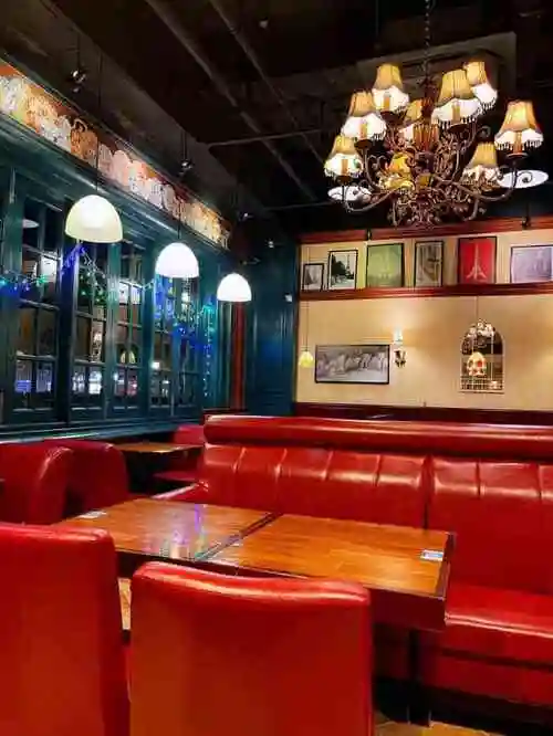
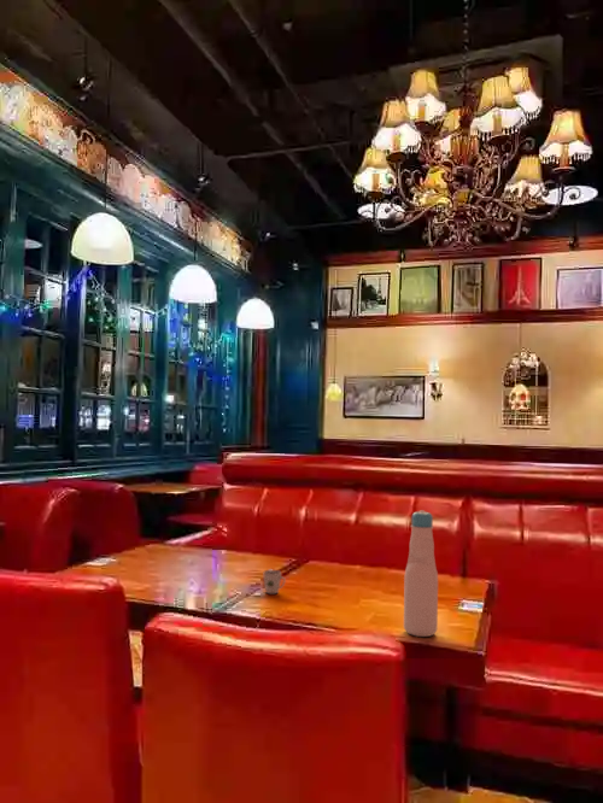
+ cup [263,568,287,594]
+ bottle [403,509,439,638]
